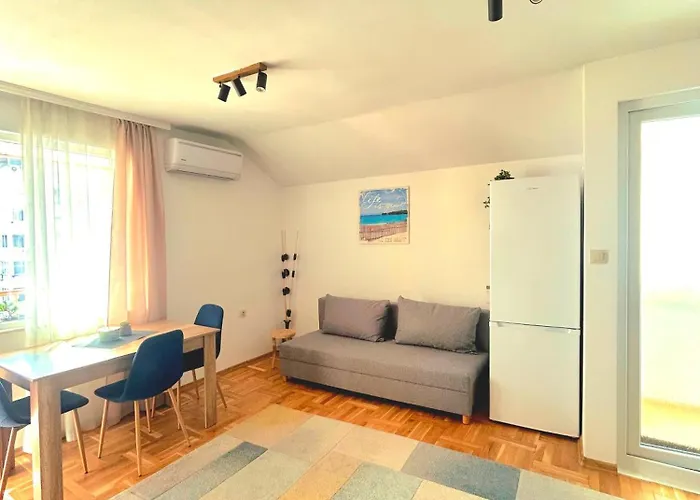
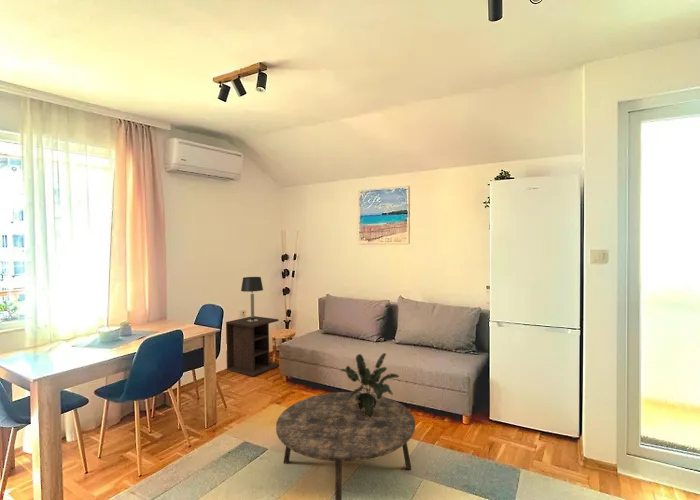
+ table lamp [240,276,264,322]
+ potted plant [340,352,400,418]
+ nightstand [225,315,280,377]
+ coffee table [275,391,416,500]
